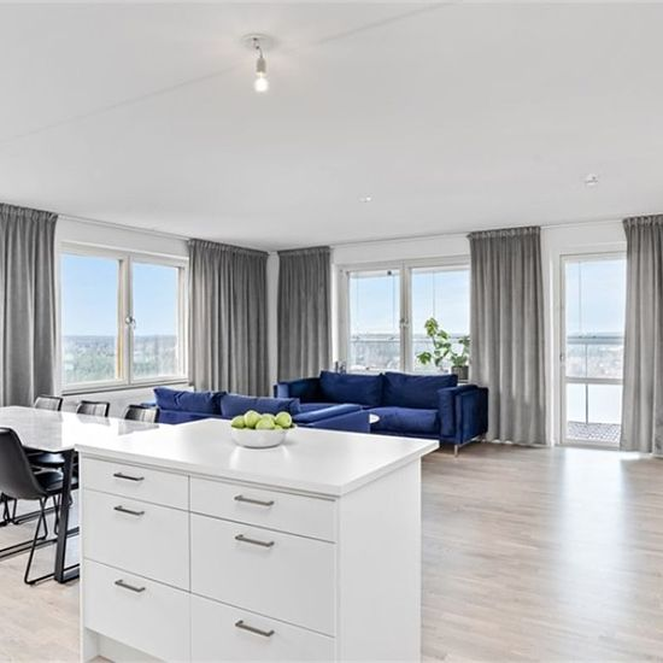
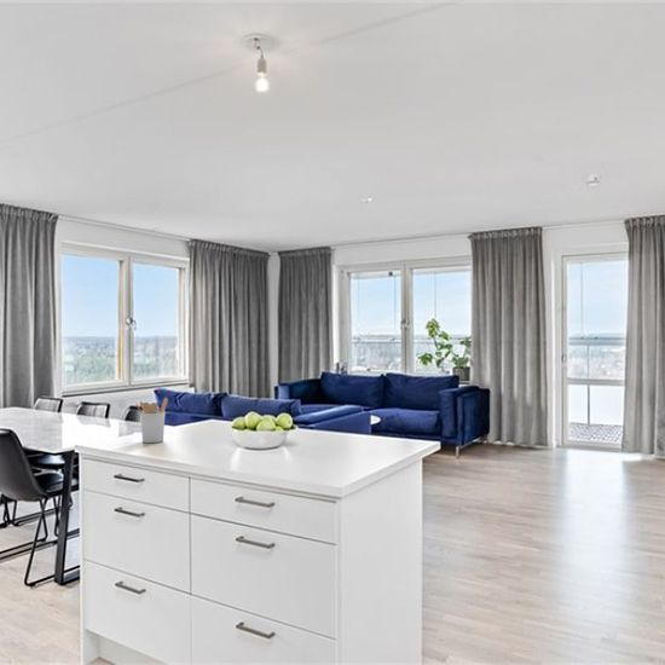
+ utensil holder [134,397,169,444]
